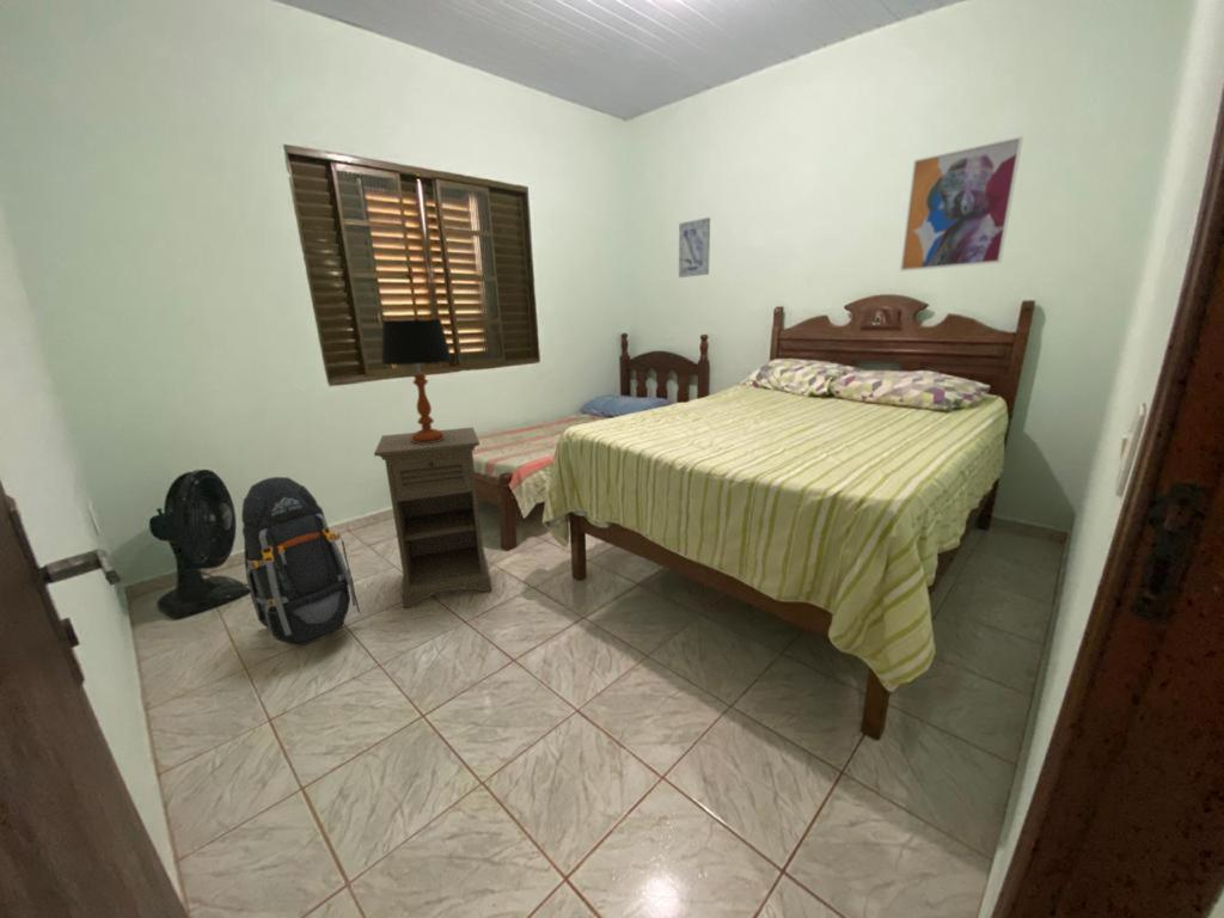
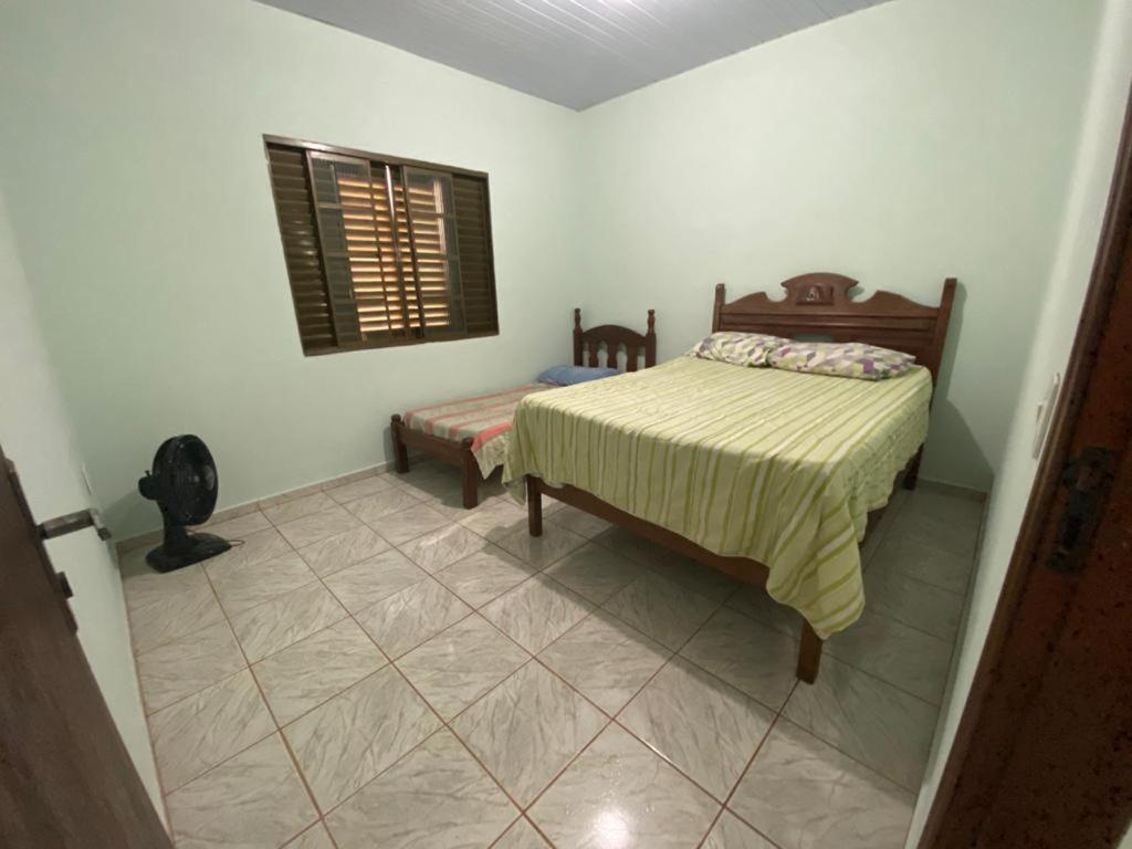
- wall art [899,135,1024,273]
- table lamp [380,318,453,443]
- nightstand [373,427,492,610]
- backpack [240,476,361,653]
- wall art [678,216,711,279]
